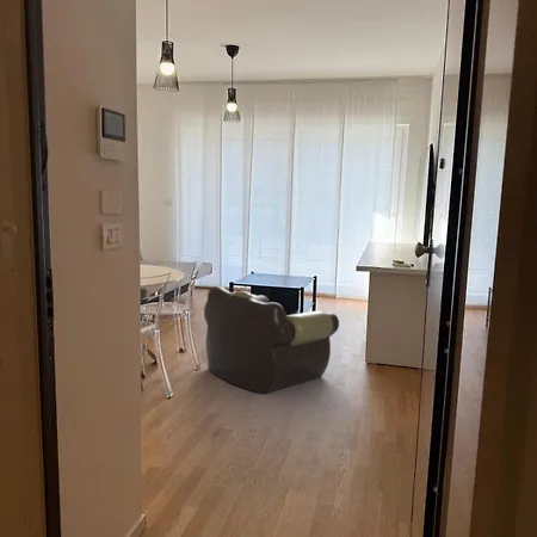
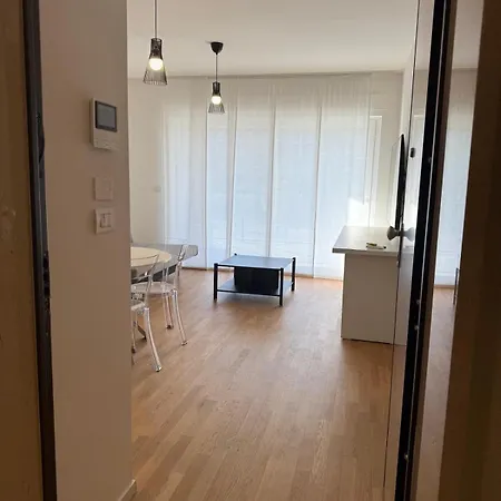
- armchair [203,285,340,394]
